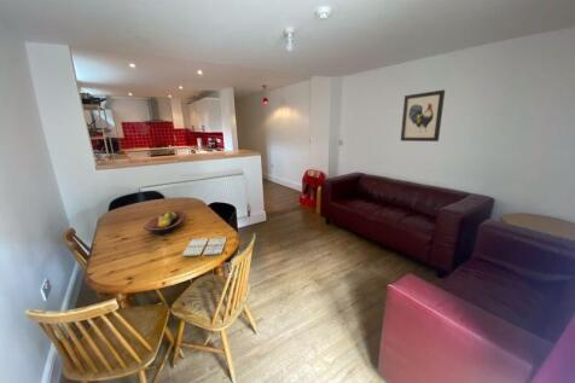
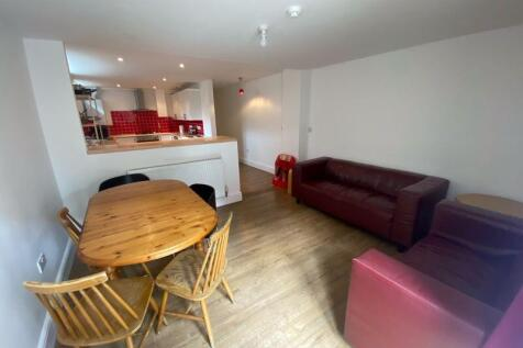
- drink coaster [181,236,228,257]
- wall art [400,88,446,143]
- fruit bowl [143,209,187,236]
